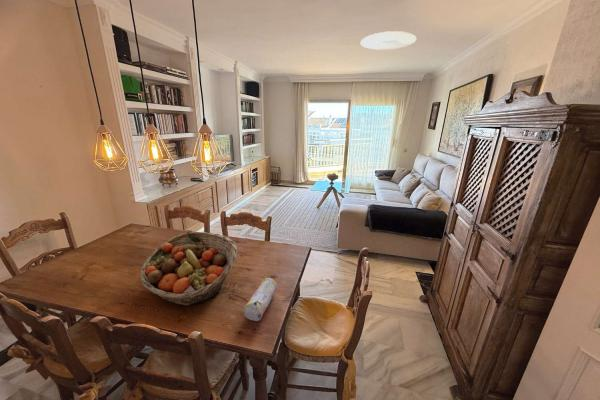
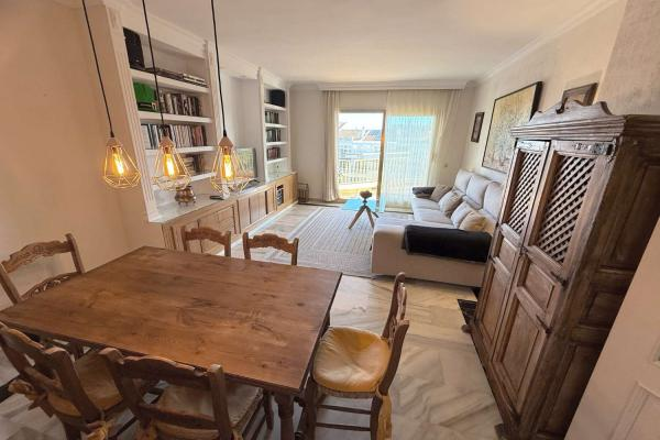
- ceiling light [359,30,418,51]
- pencil case [243,277,278,322]
- fruit basket [140,231,238,306]
